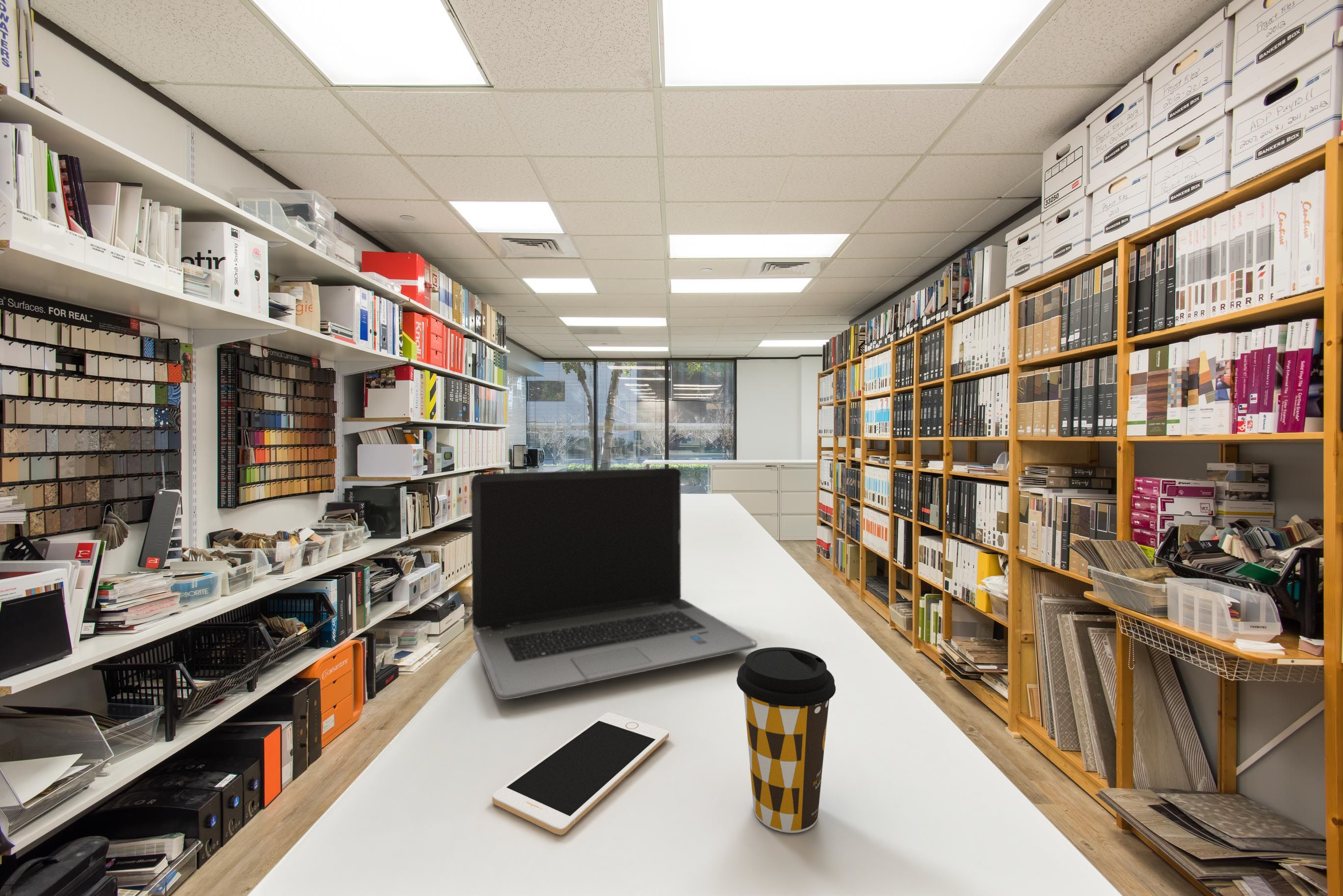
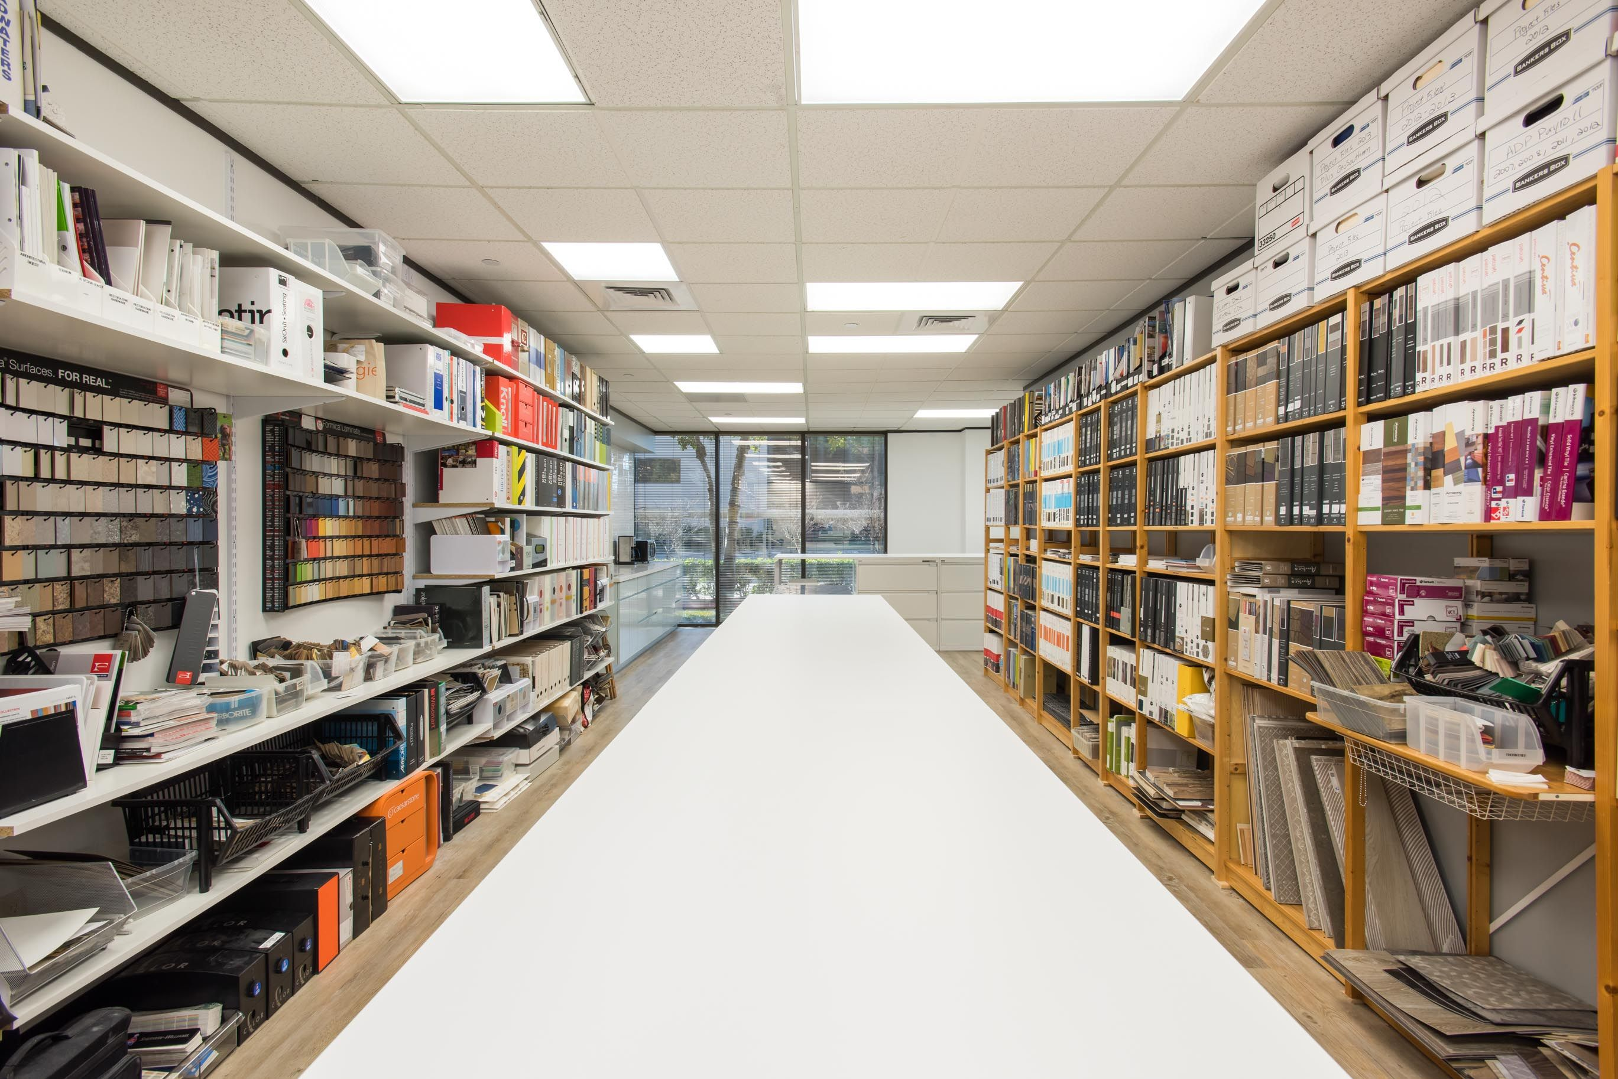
- coffee cup [736,647,836,833]
- laptop computer [471,467,758,700]
- cell phone [492,712,669,836]
